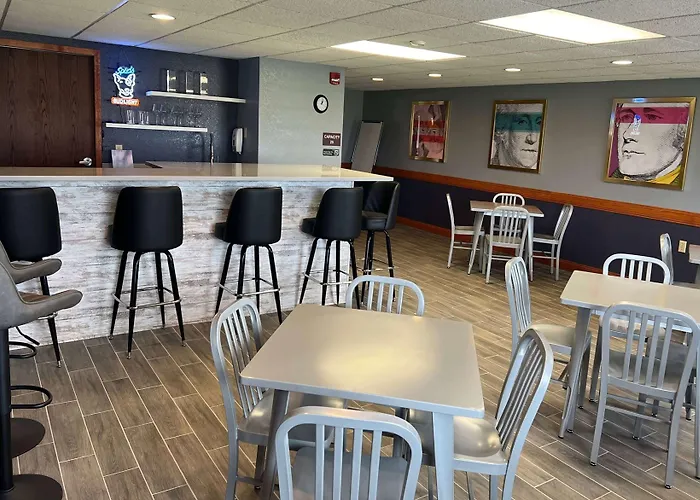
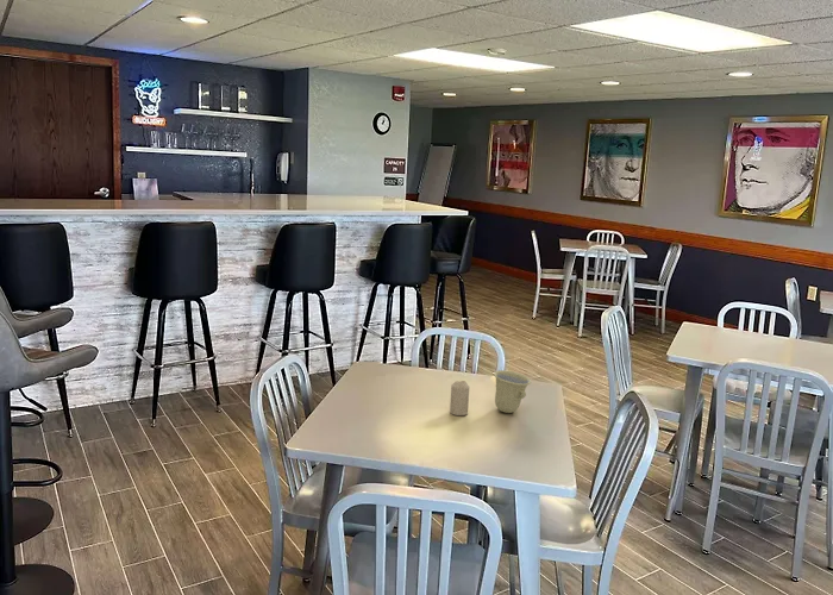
+ cup [493,369,532,414]
+ candle [449,380,470,416]
